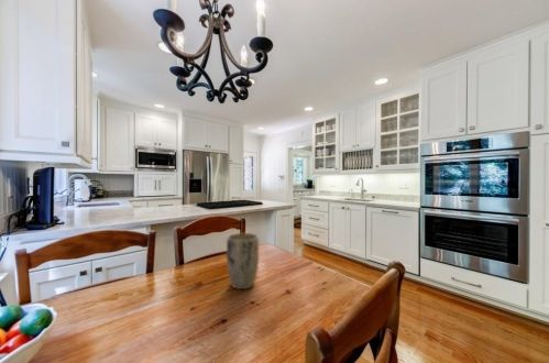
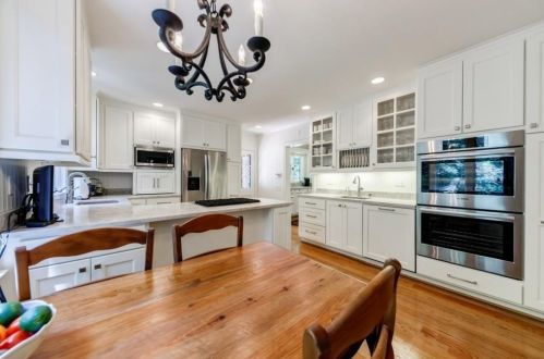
- plant pot [226,232,260,290]
